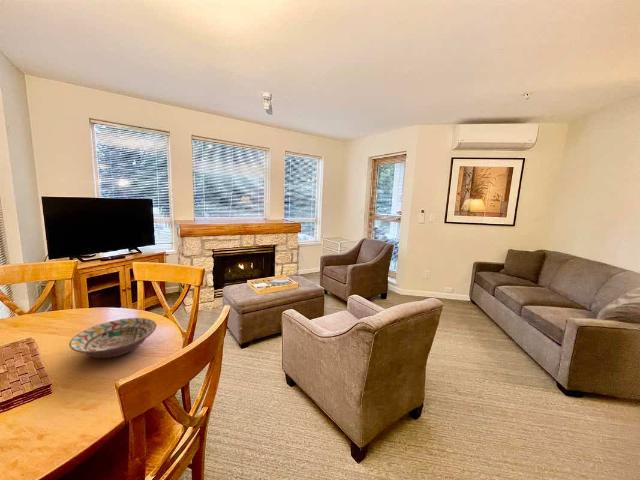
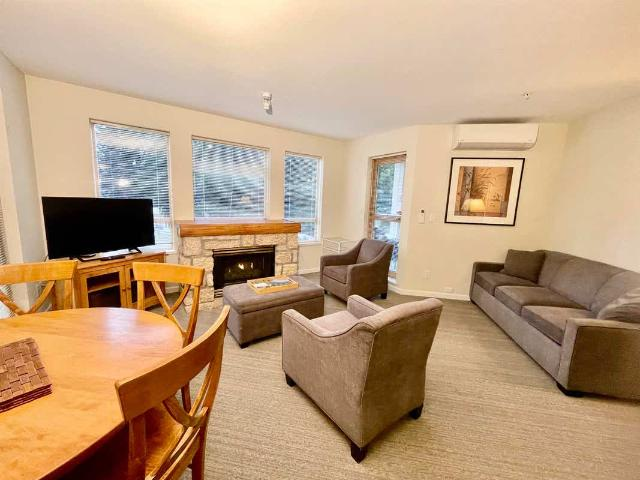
- decorative bowl [68,317,157,359]
